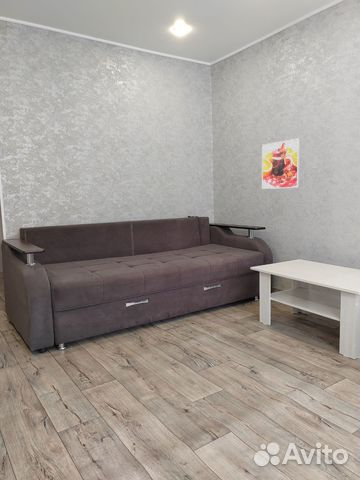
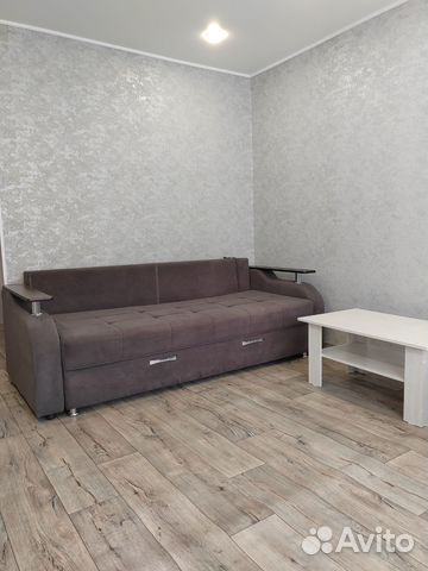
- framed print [261,138,301,190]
